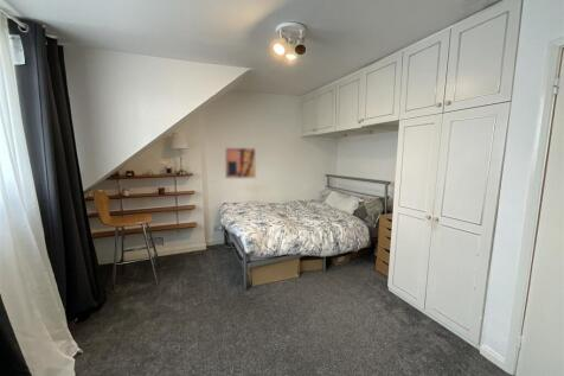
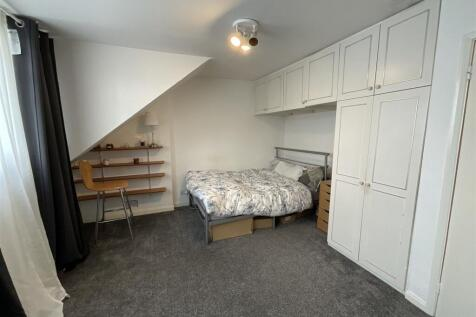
- wall art [223,146,257,180]
